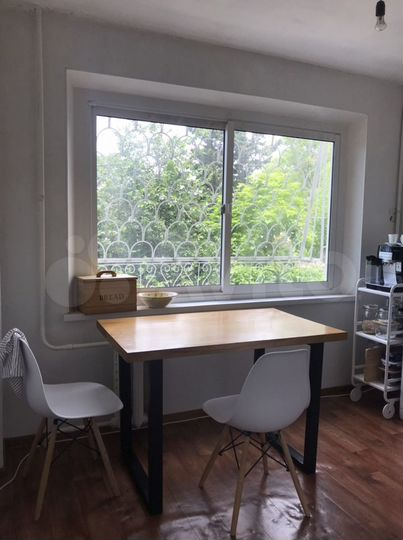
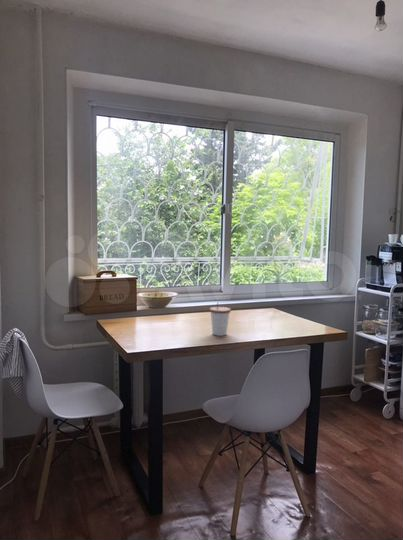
+ cup [209,301,232,337]
